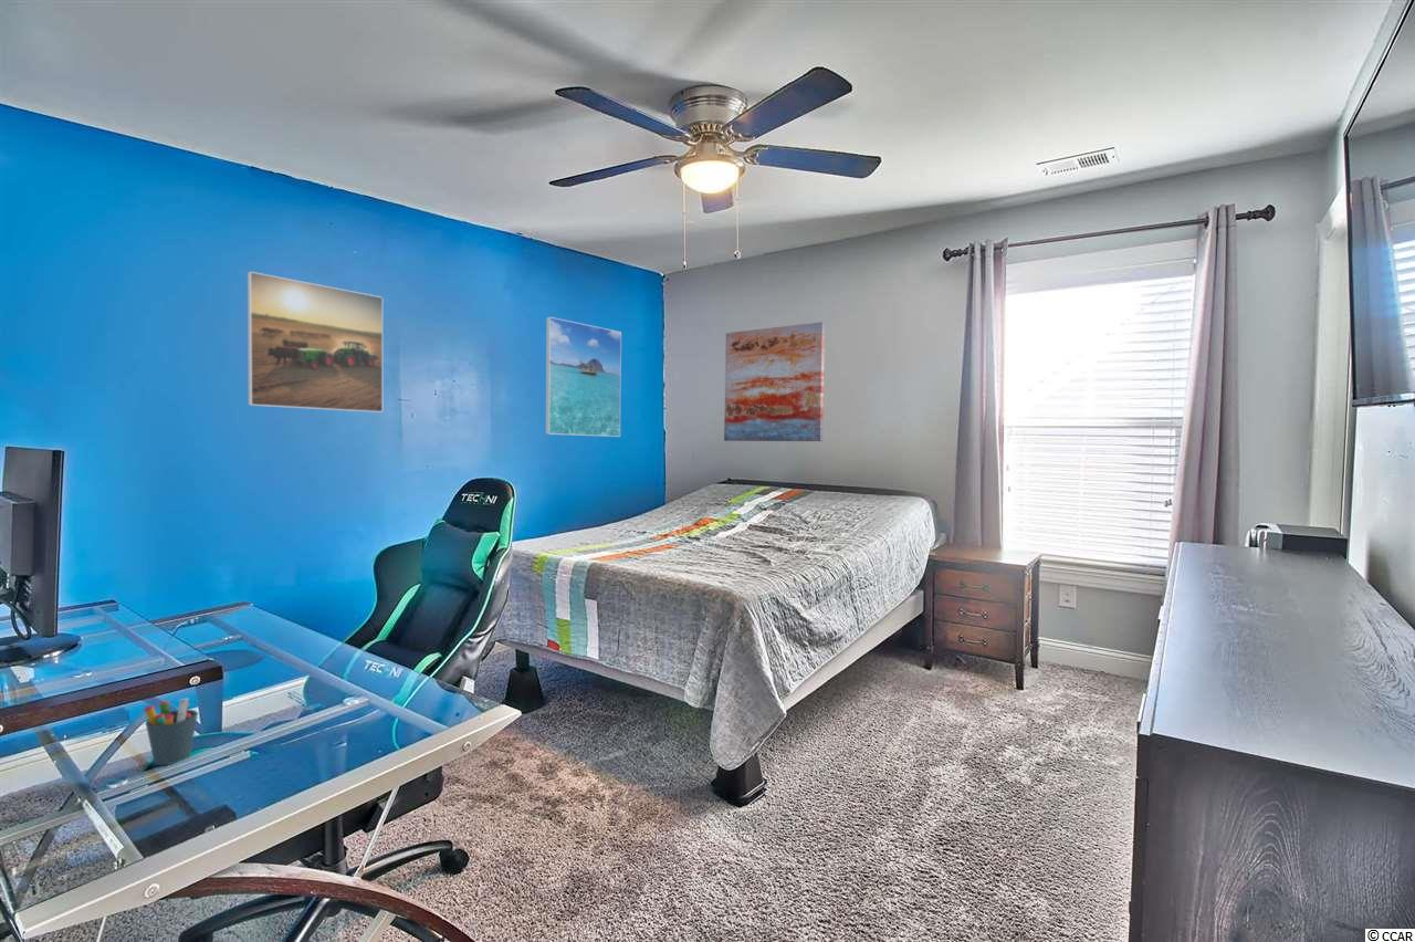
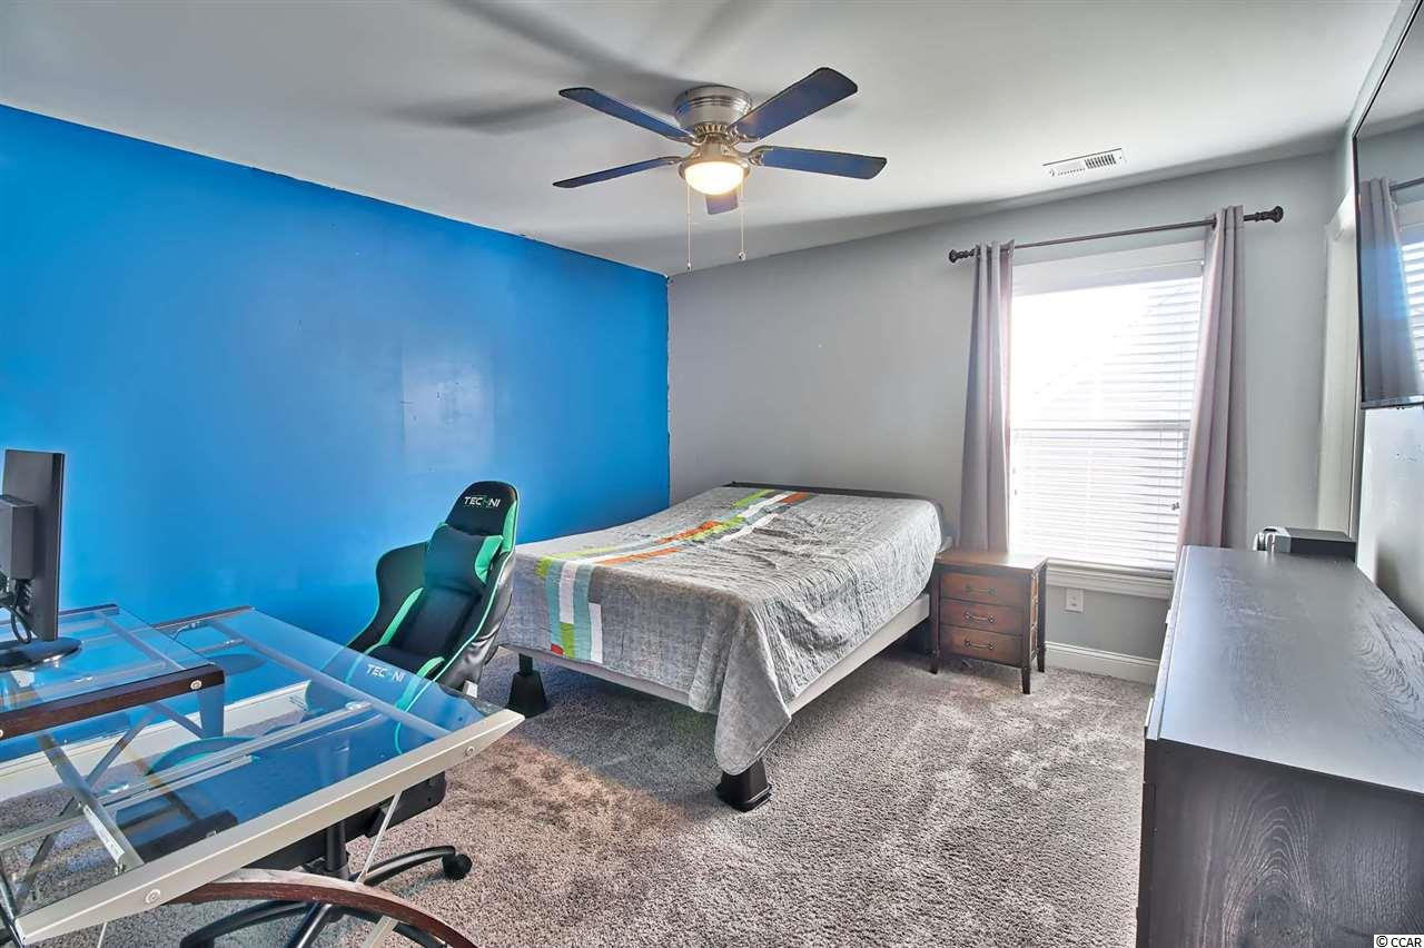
- wall art [723,321,826,442]
- pen holder [143,697,199,766]
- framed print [545,316,622,438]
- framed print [247,271,384,414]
